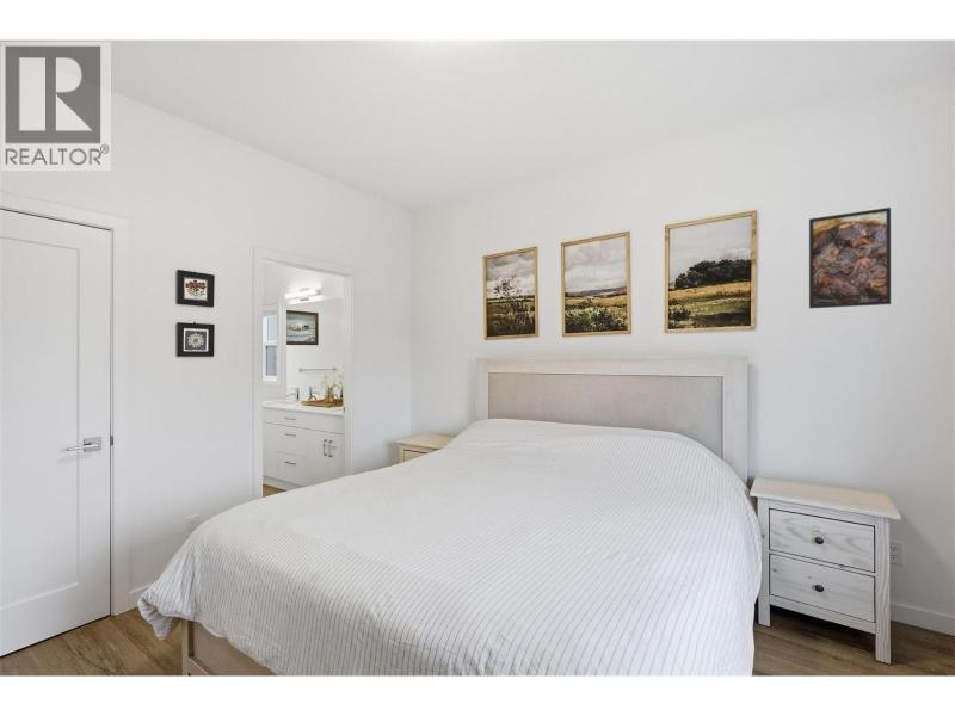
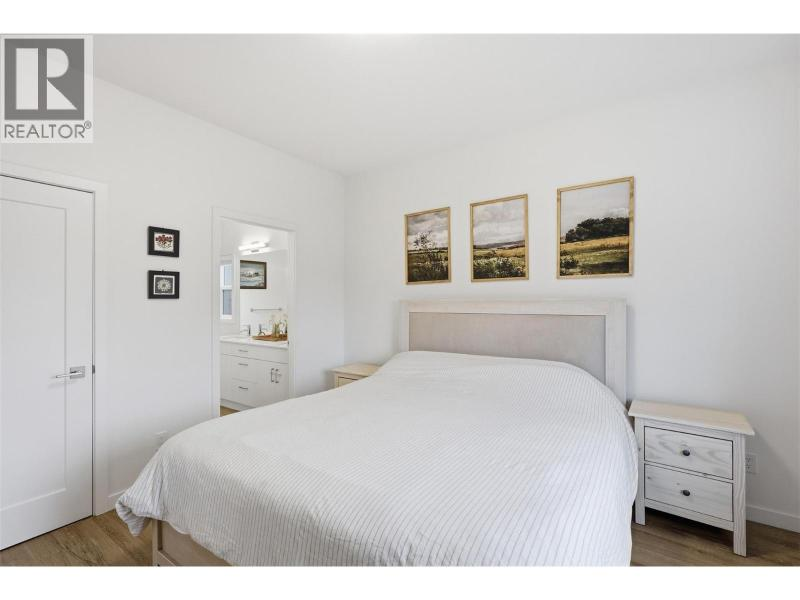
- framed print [808,206,892,309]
